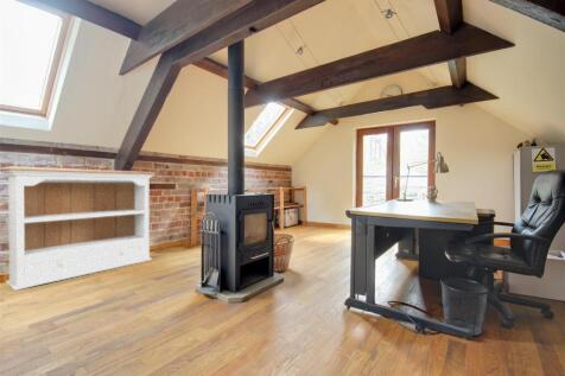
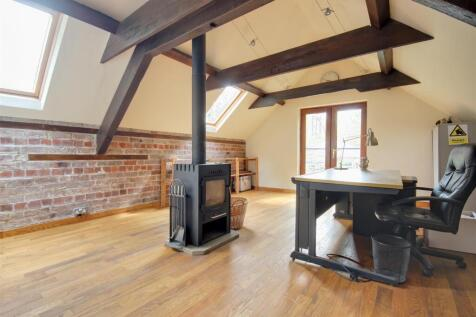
- bookshelf [0,165,158,292]
